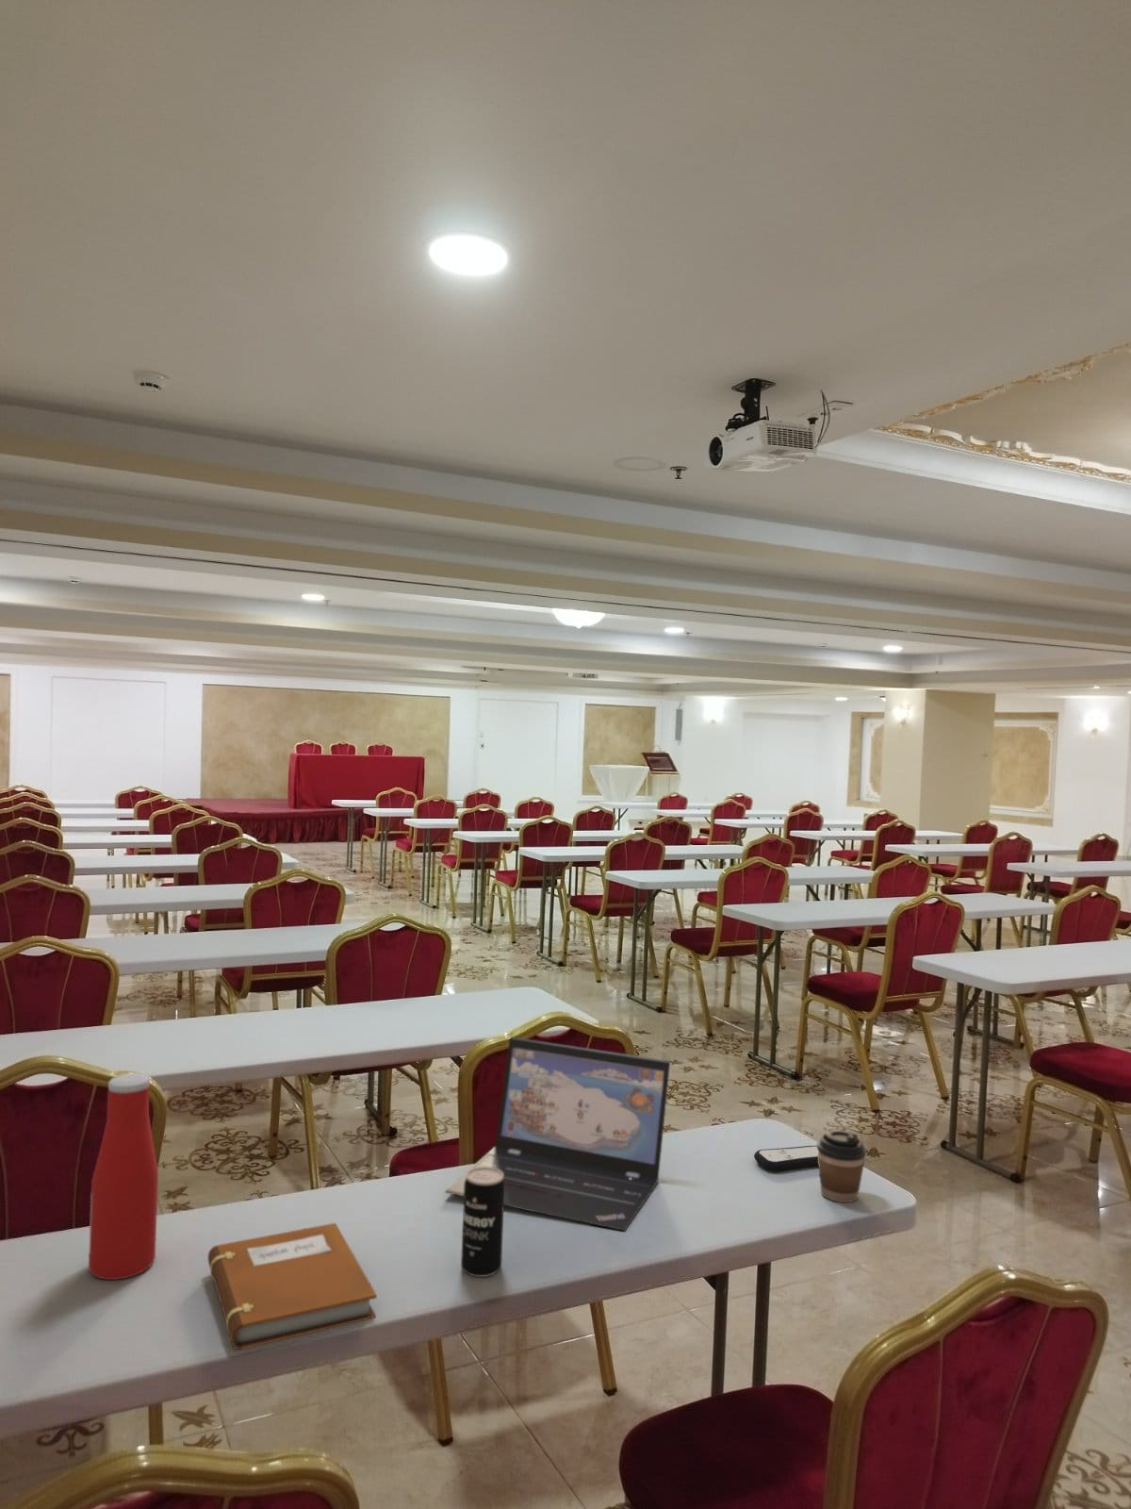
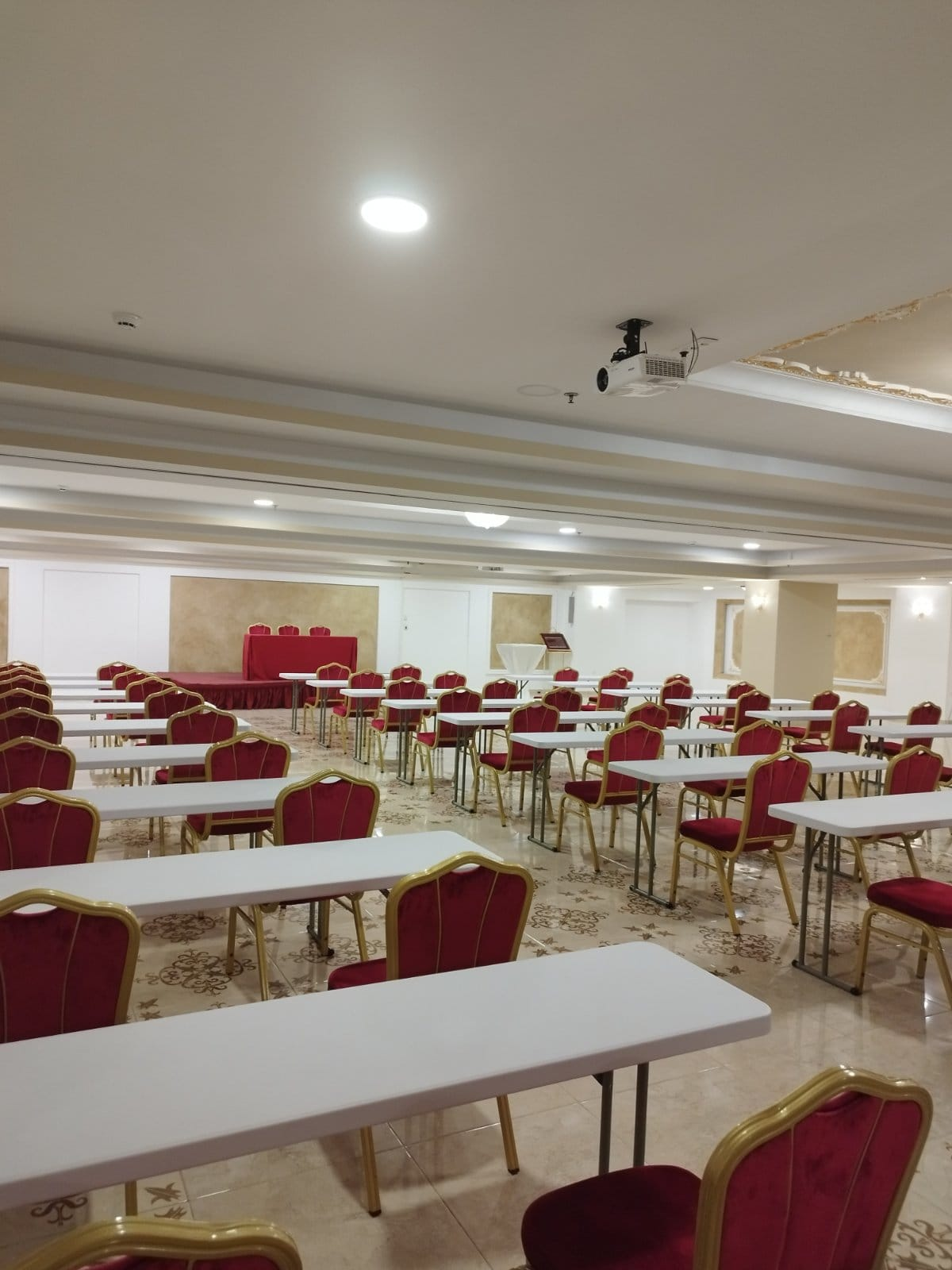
- notebook [208,1223,378,1351]
- coffee cup [816,1129,867,1204]
- beverage can [460,1167,505,1278]
- bottle [88,1072,159,1281]
- remote control [753,1145,819,1173]
- laptop [444,1036,671,1232]
